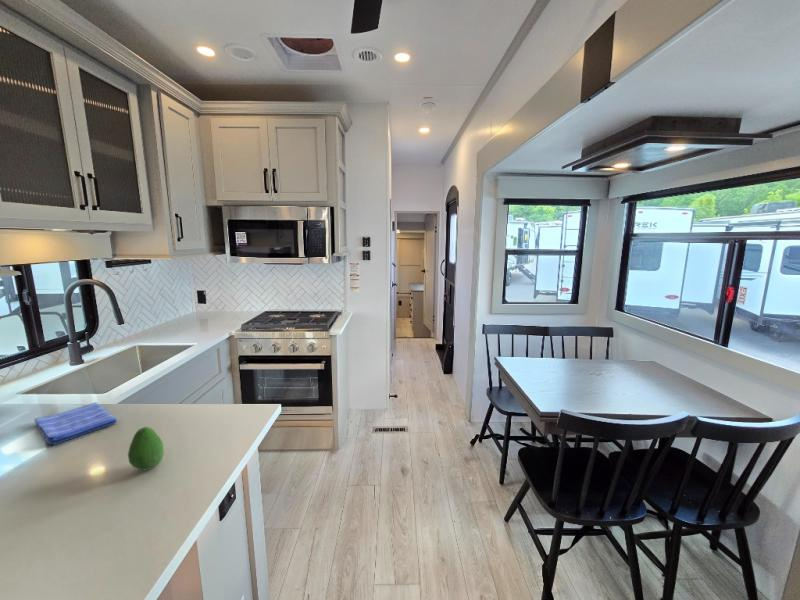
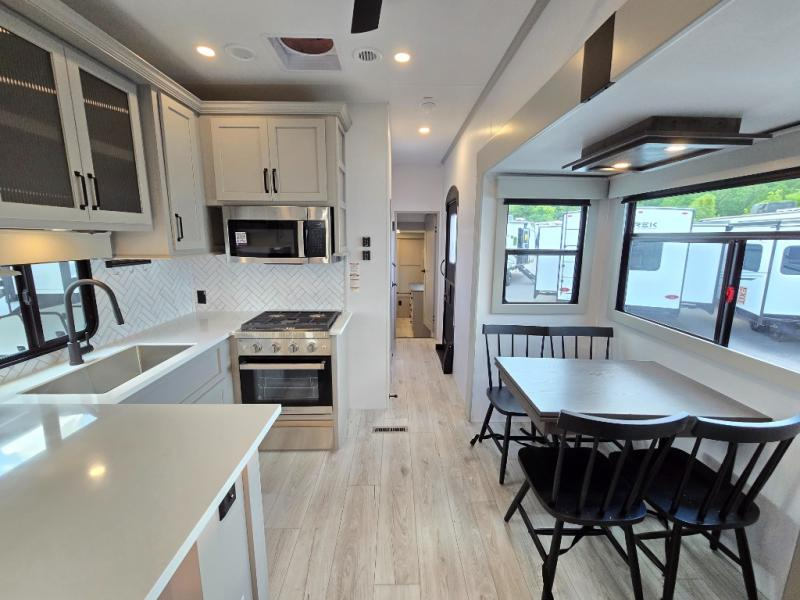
- dish towel [34,401,118,446]
- fruit [127,426,165,471]
